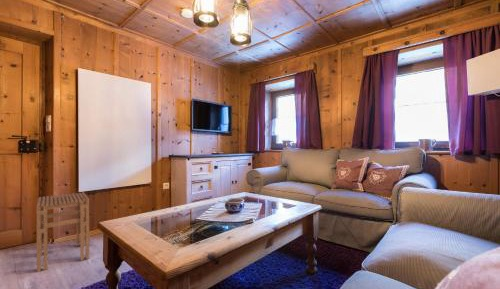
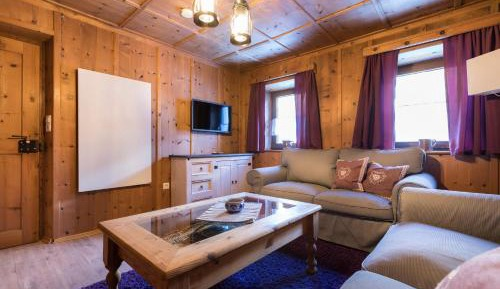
- stool [36,191,90,273]
